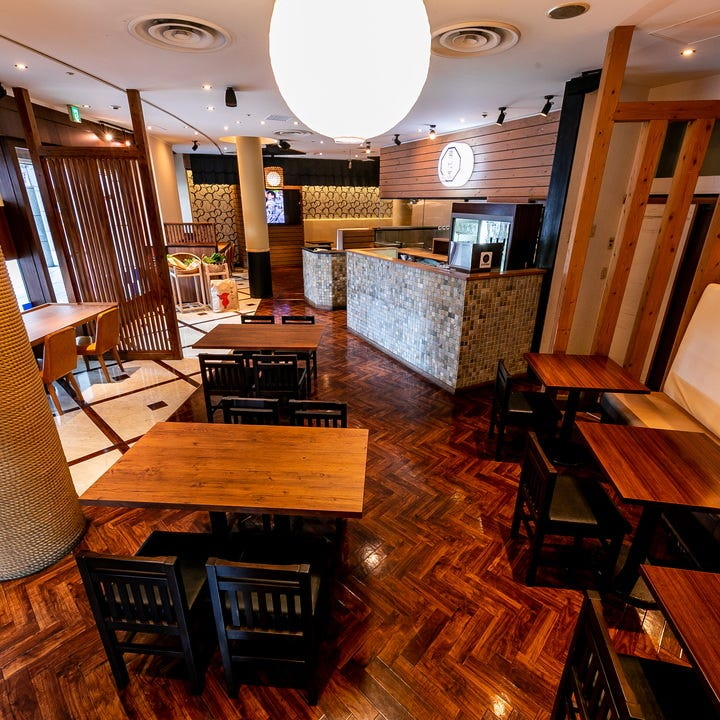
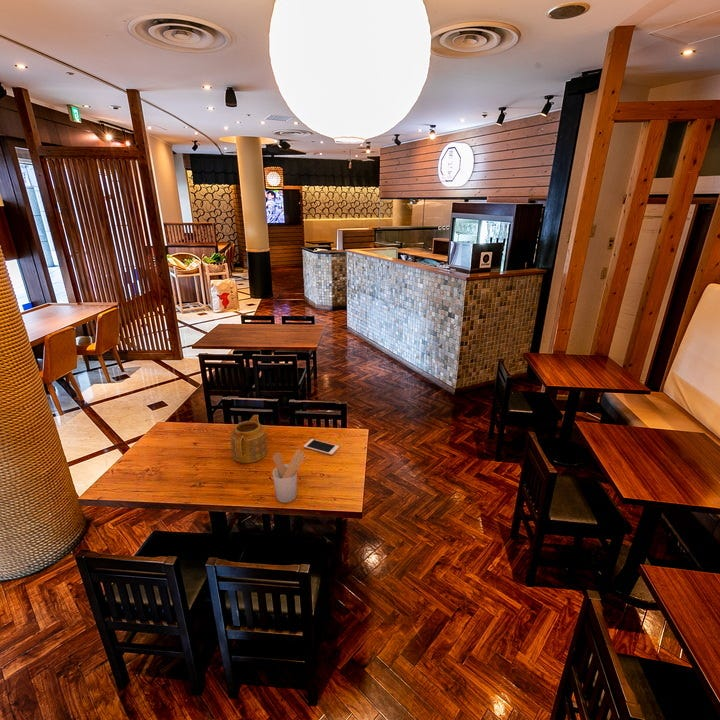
+ teapot [229,414,268,464]
+ cell phone [303,438,340,456]
+ utensil holder [272,448,306,504]
